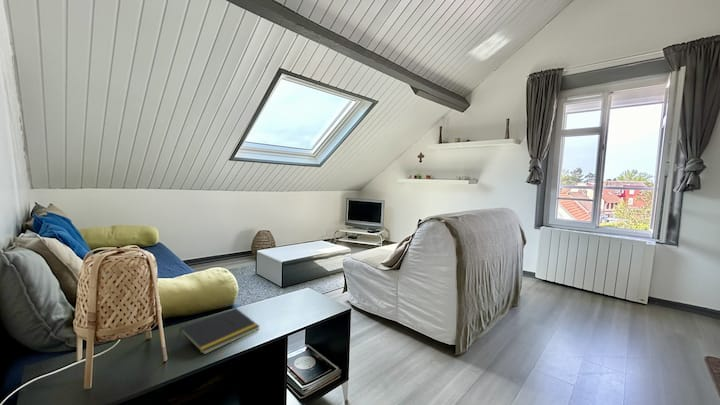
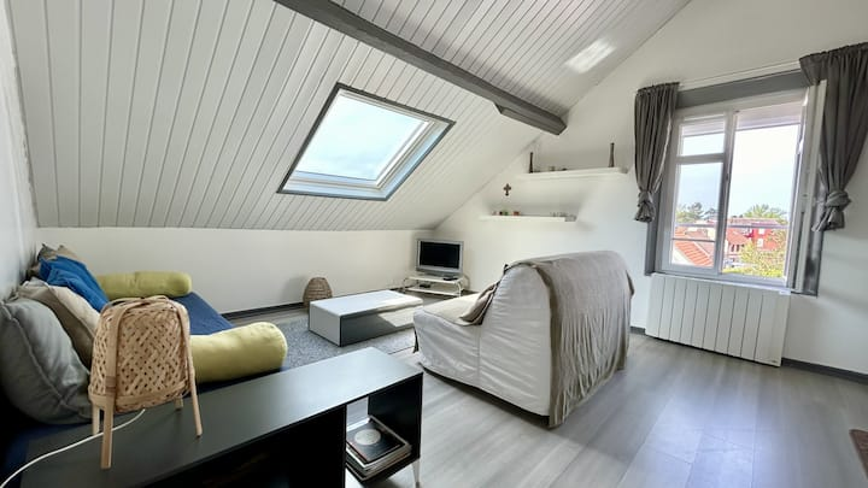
- notepad [177,307,261,355]
